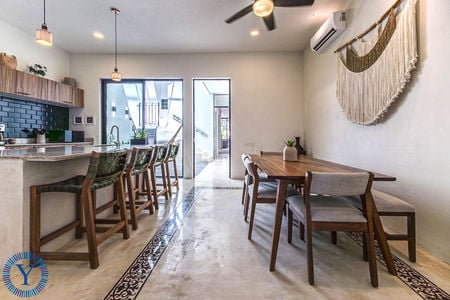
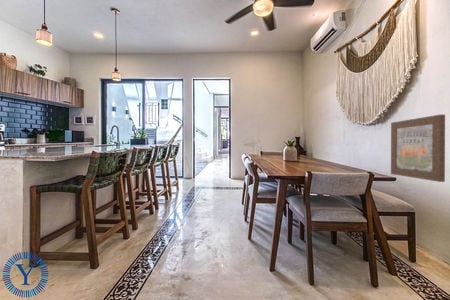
+ wall art [390,113,446,183]
